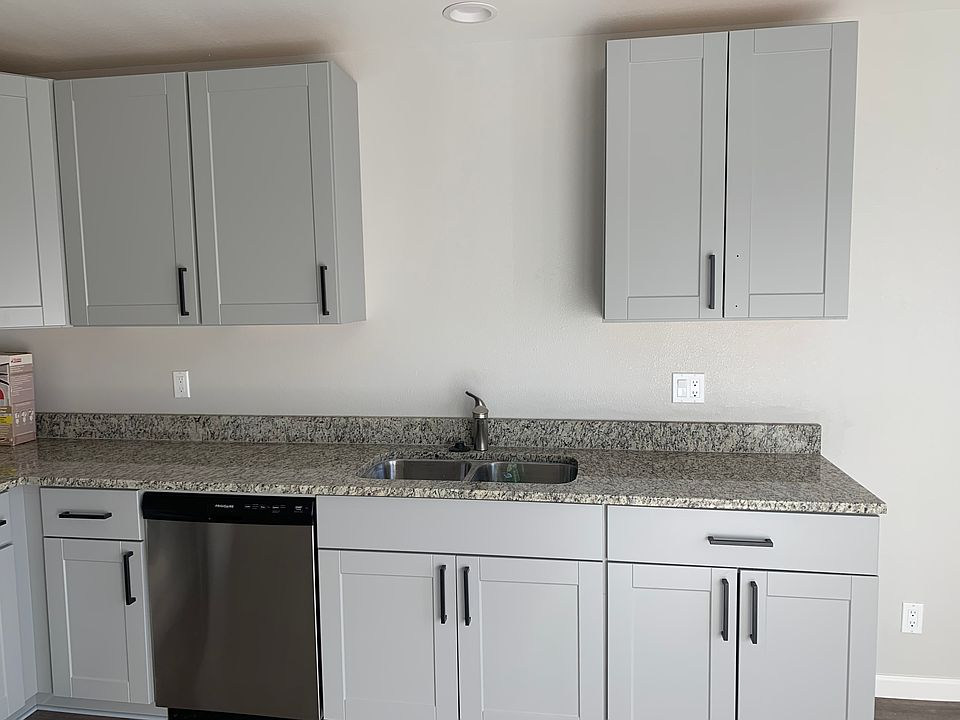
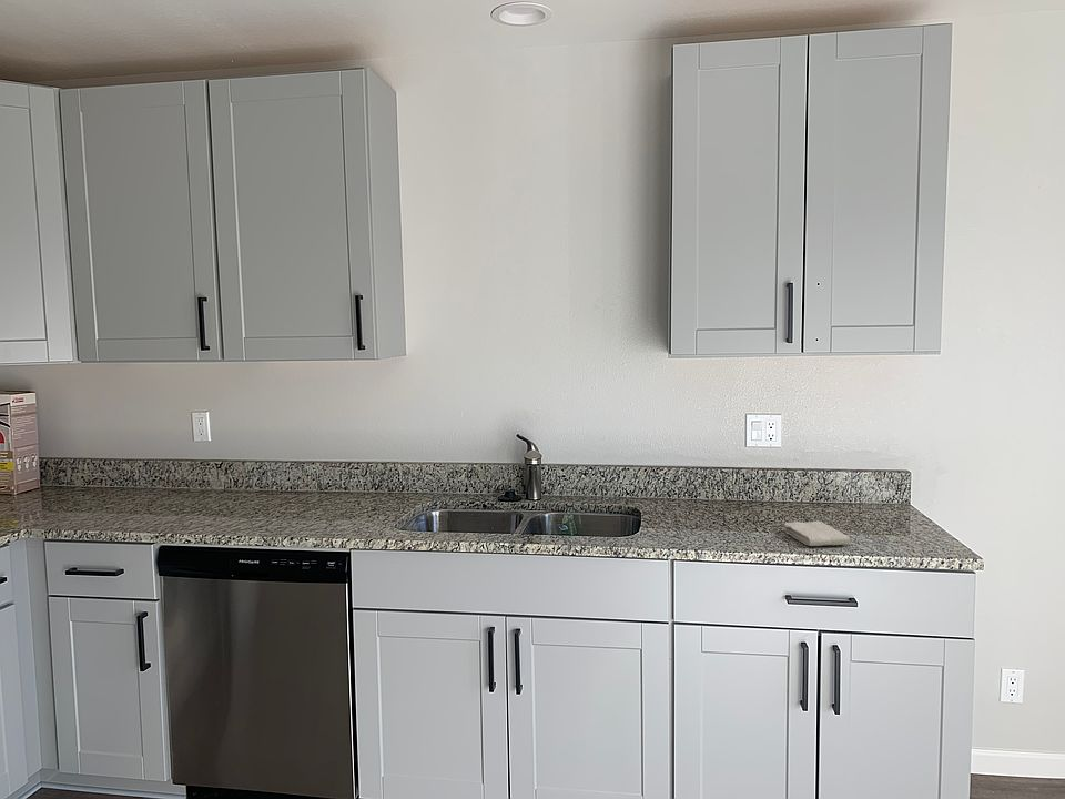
+ washcloth [782,520,851,547]
